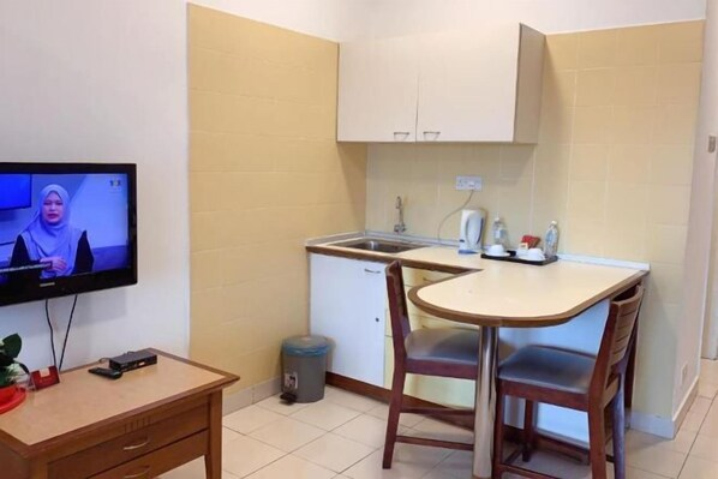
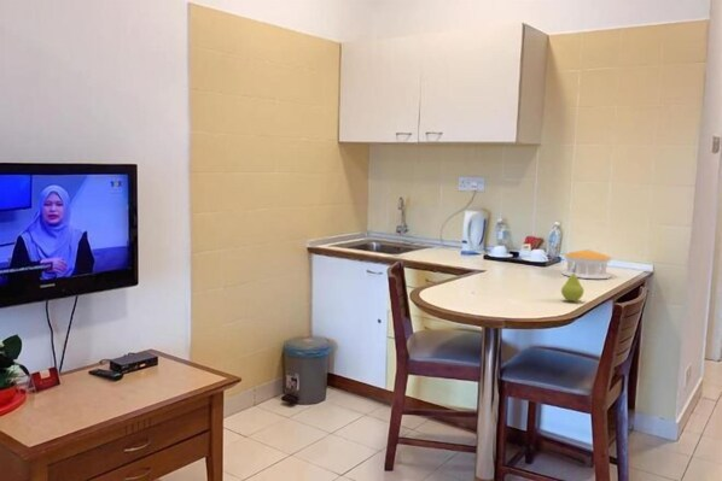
+ fruit [560,271,584,303]
+ bowl [560,248,613,280]
